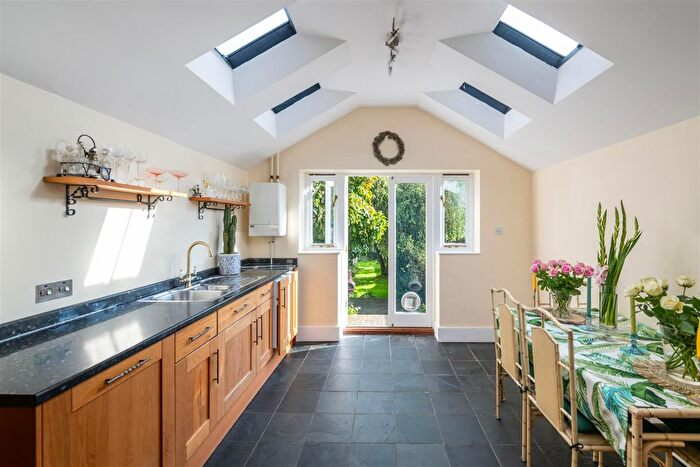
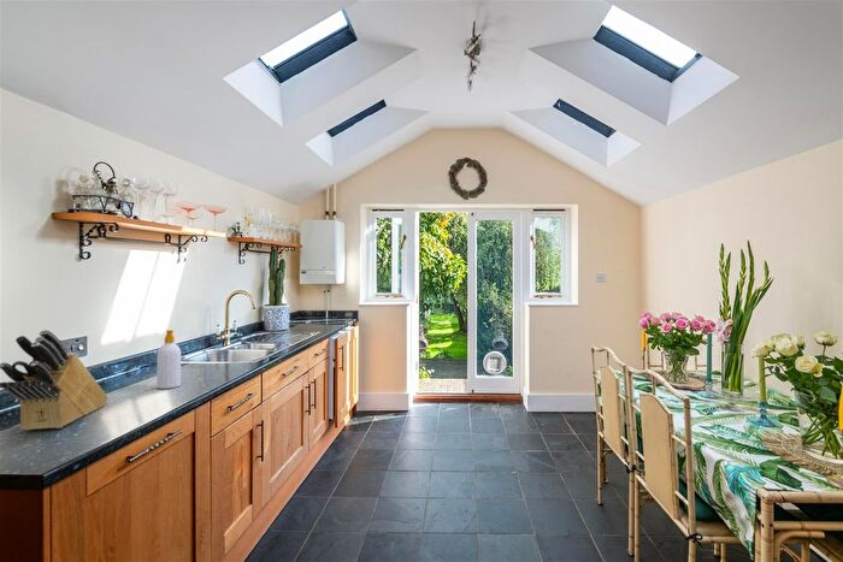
+ knife block [0,329,108,431]
+ soap bottle [155,329,182,390]
